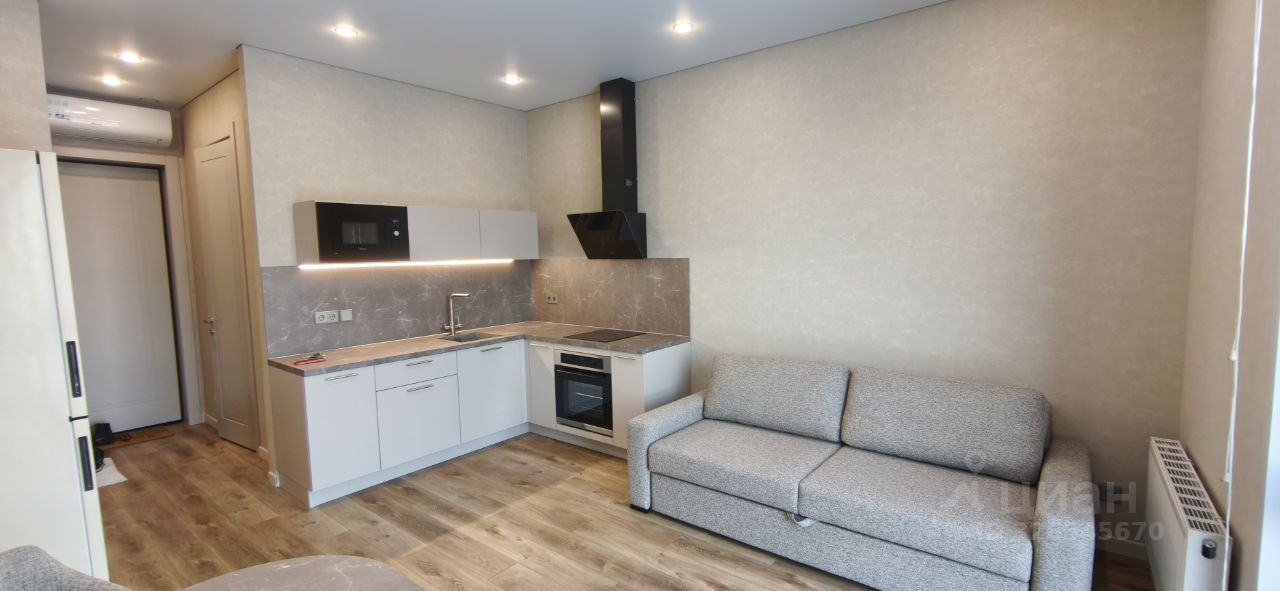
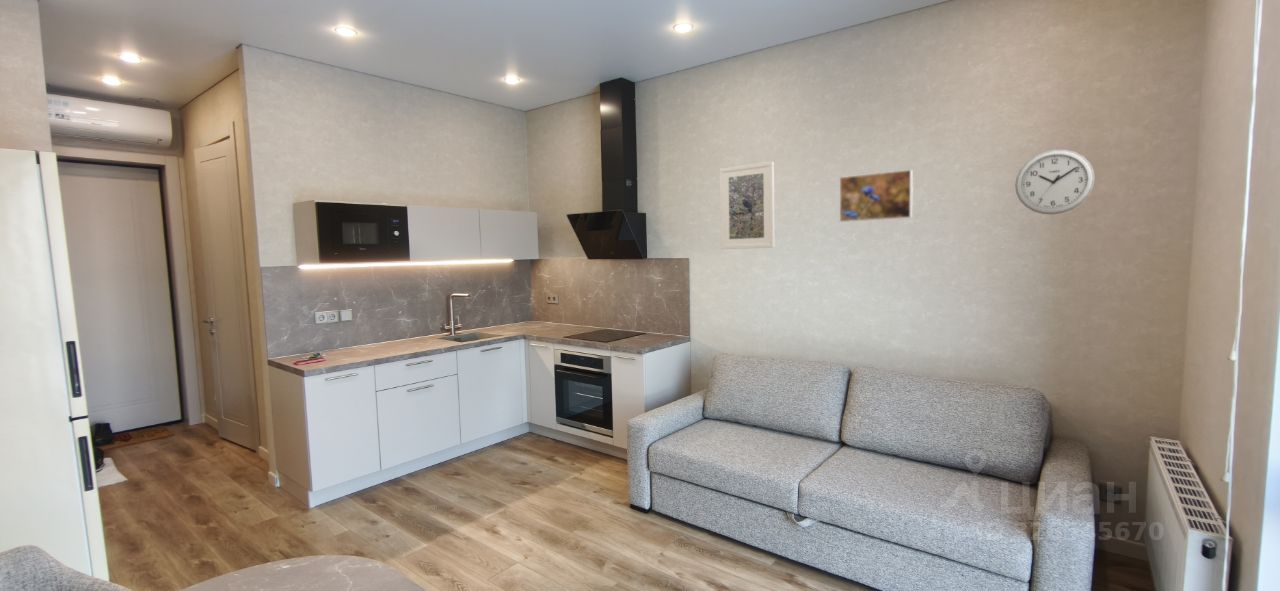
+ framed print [719,161,776,250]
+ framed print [839,169,914,223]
+ wall clock [1014,149,1096,215]
